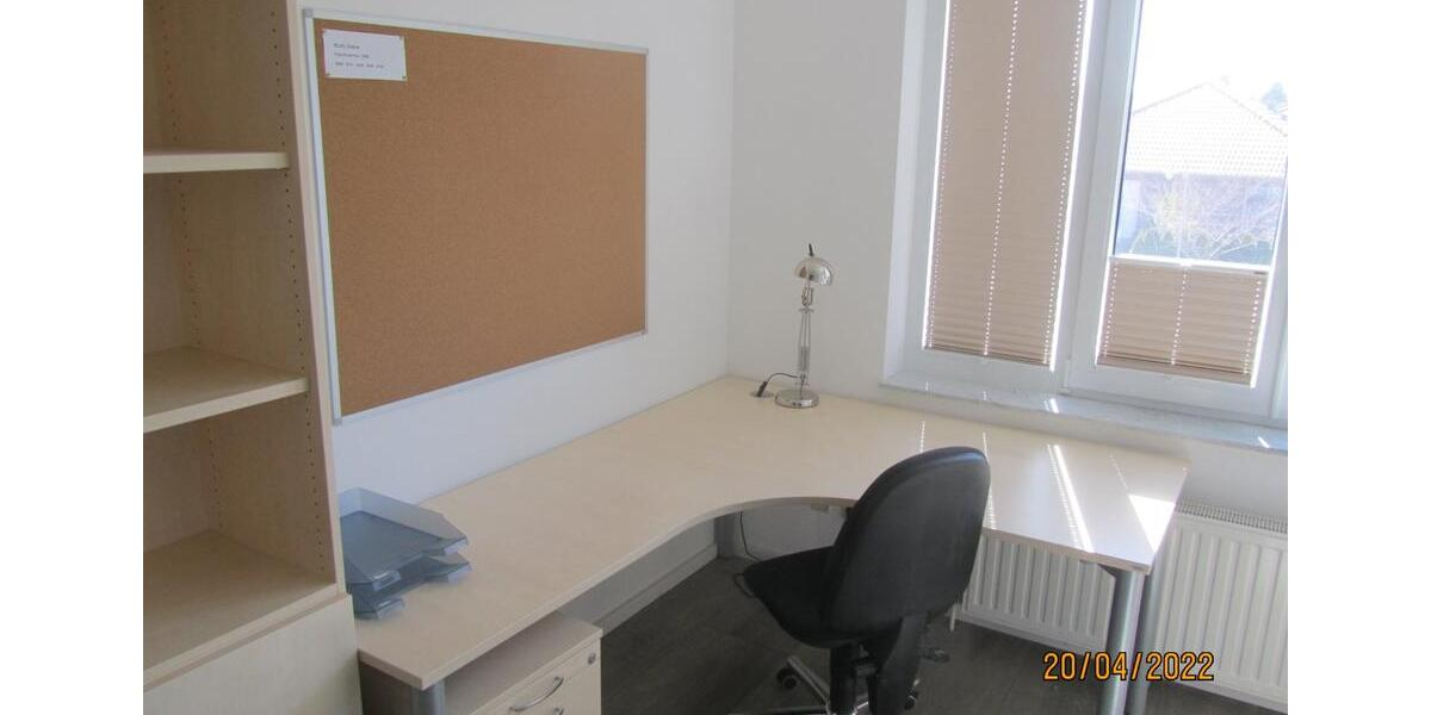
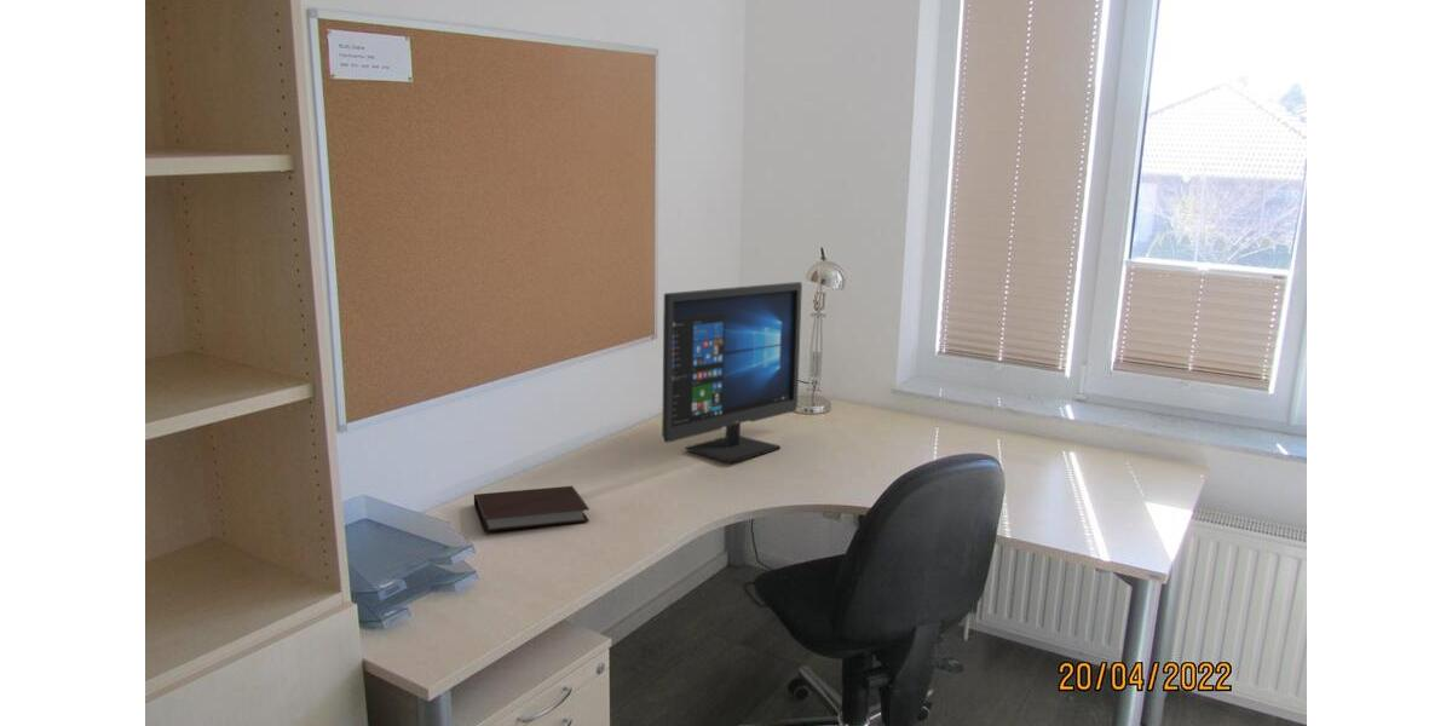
+ notebook [473,485,590,532]
+ computer monitor [661,281,803,463]
